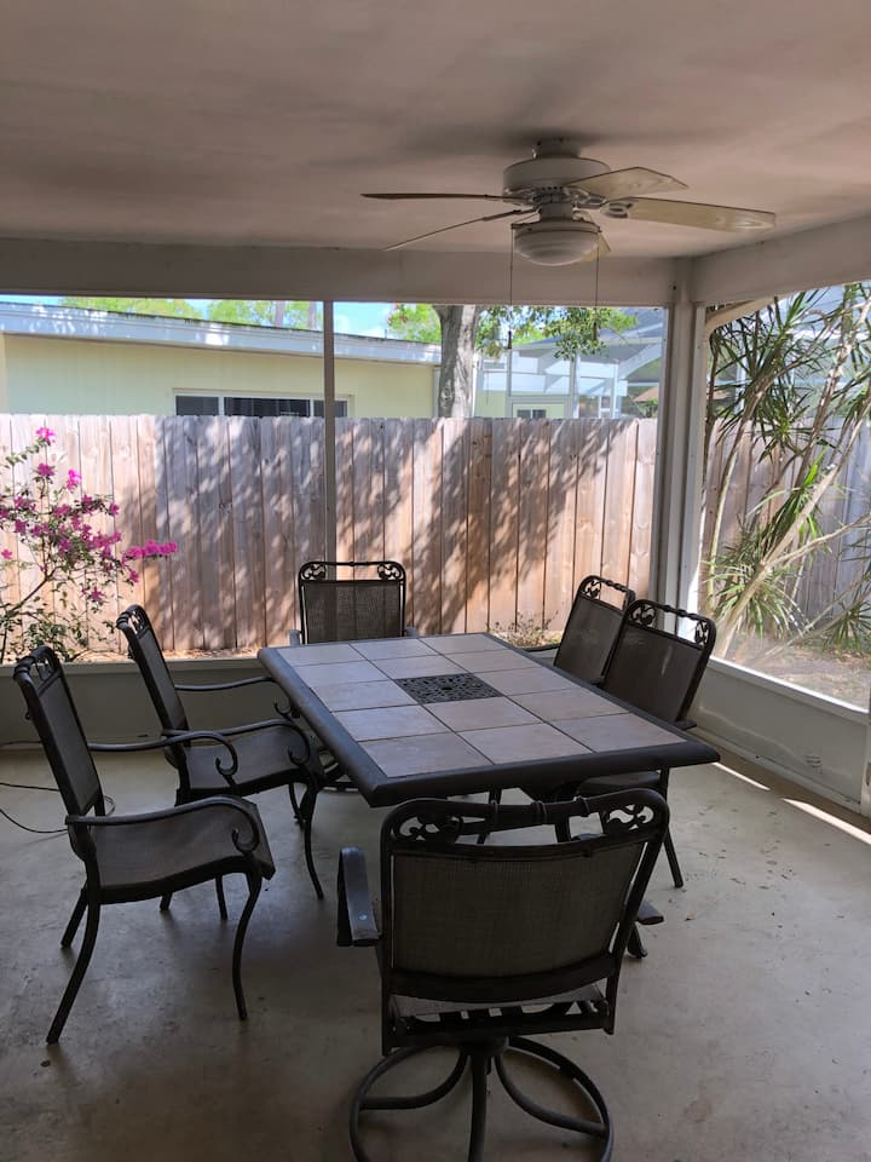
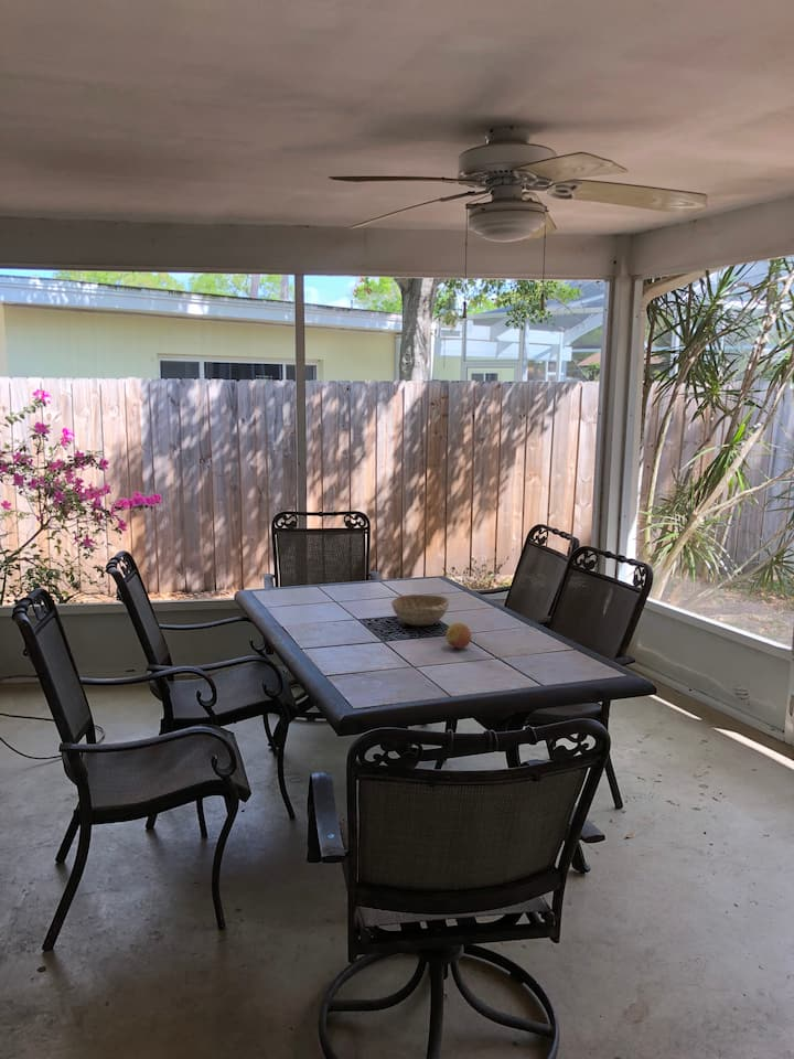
+ decorative bowl [390,593,450,627]
+ fruit [444,622,472,650]
